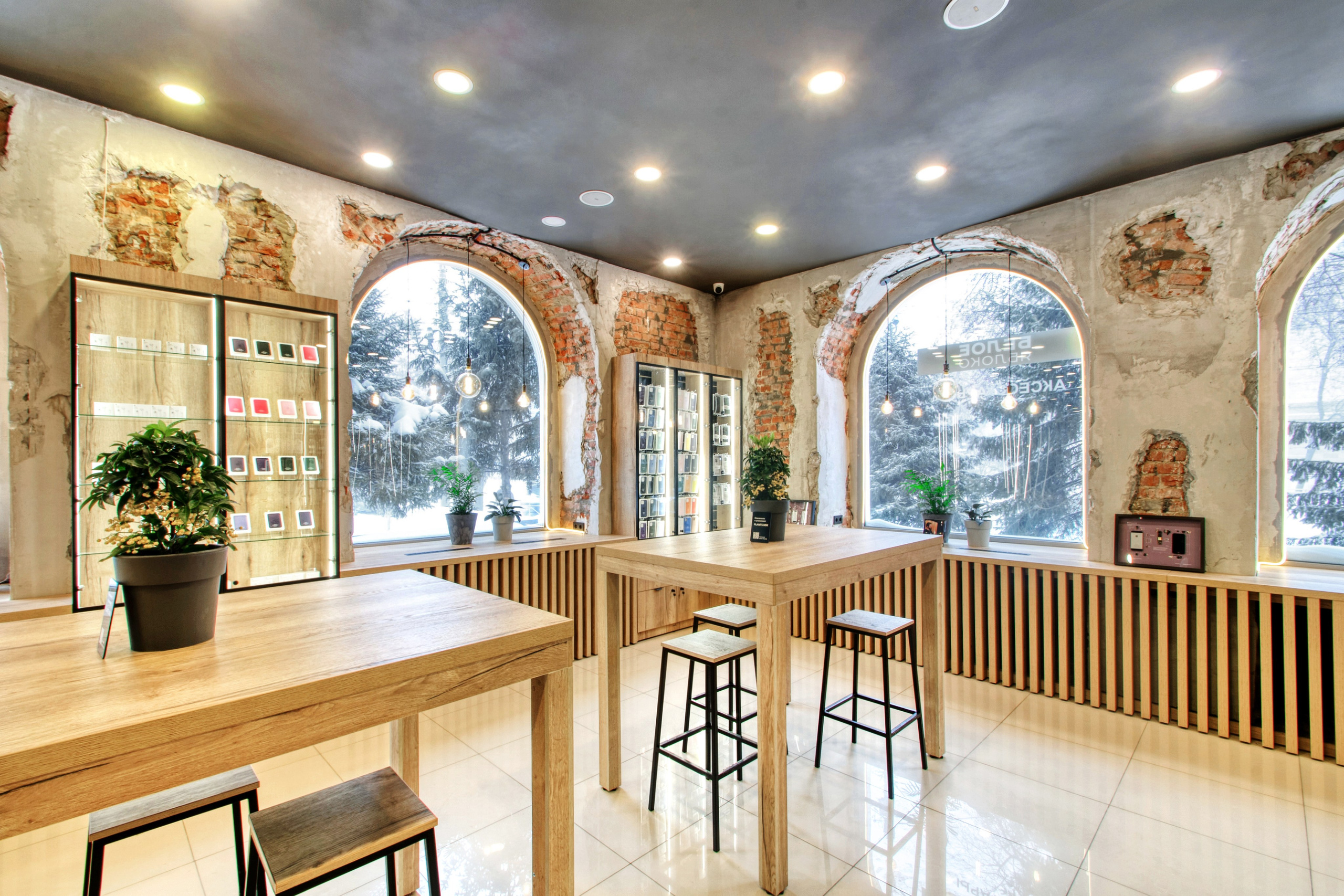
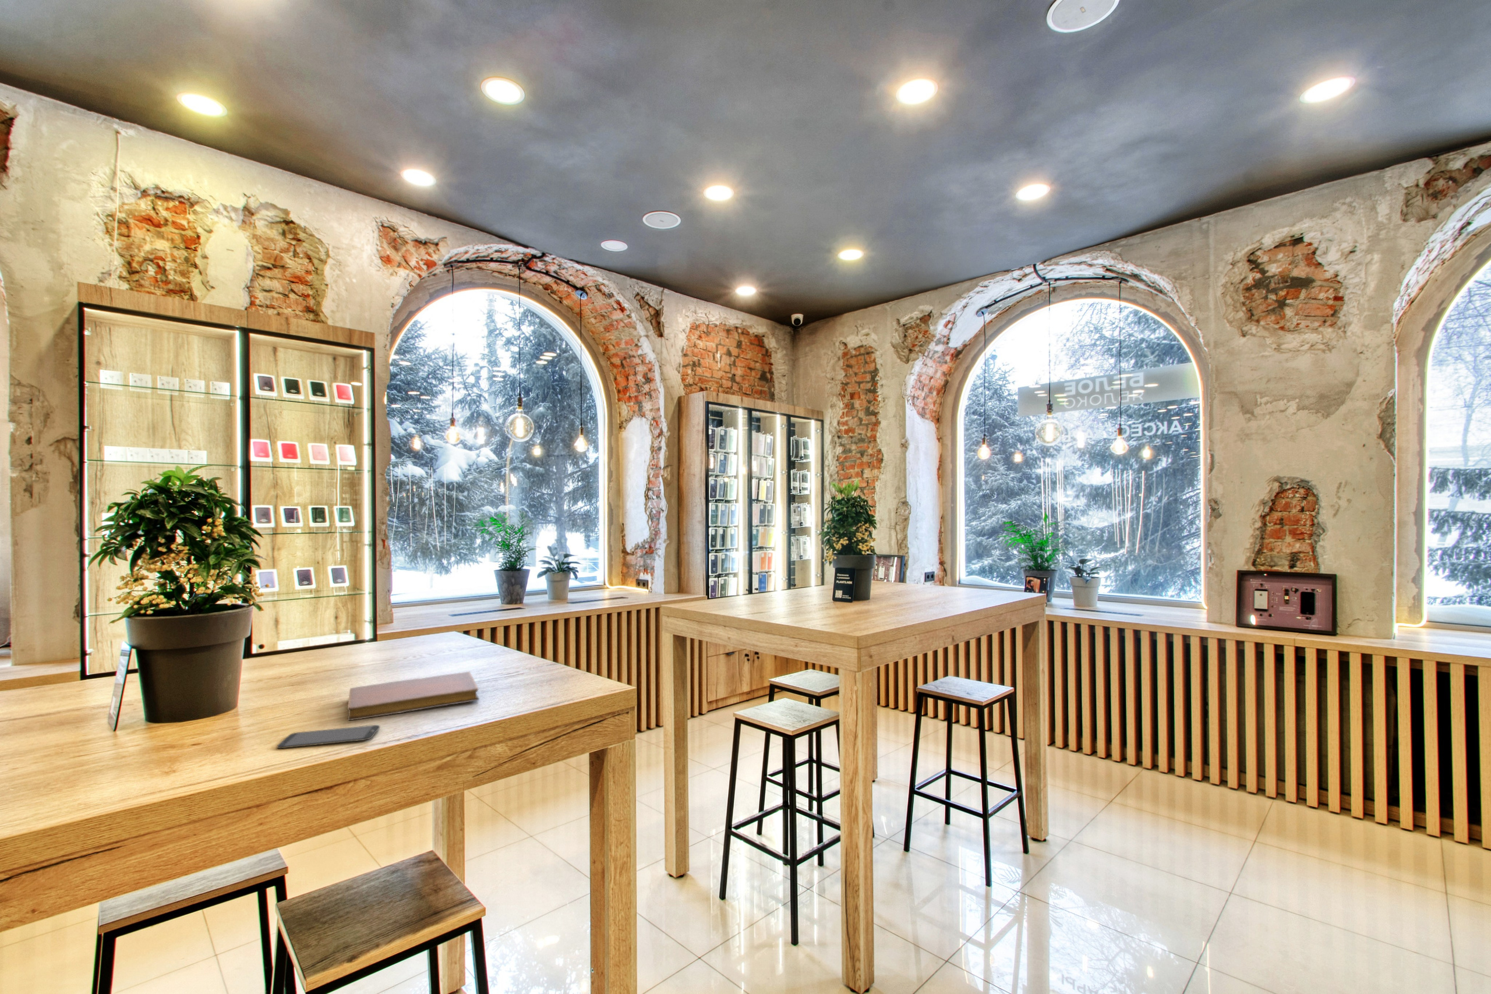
+ smartphone [276,724,381,749]
+ notebook [346,671,480,721]
